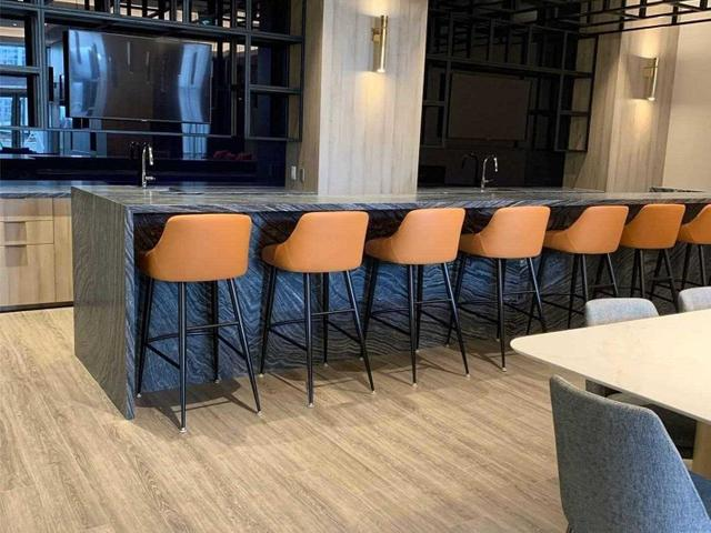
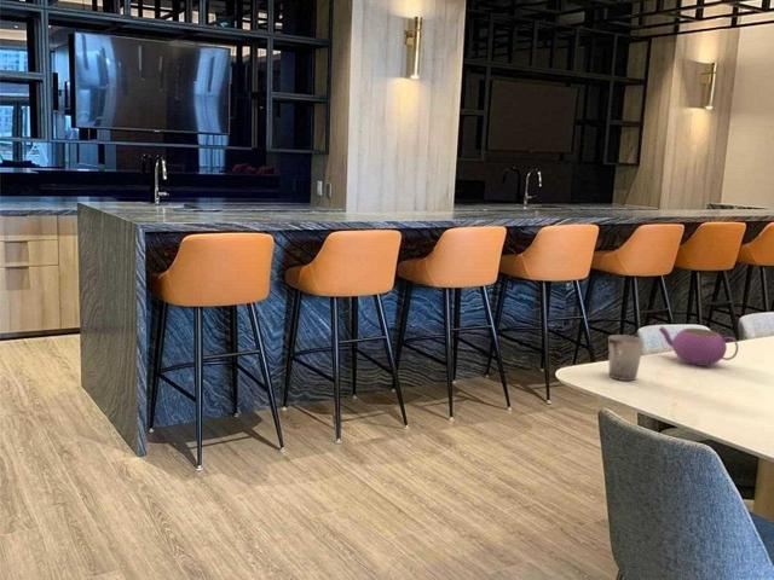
+ cup [608,334,646,382]
+ teapot [658,325,739,367]
